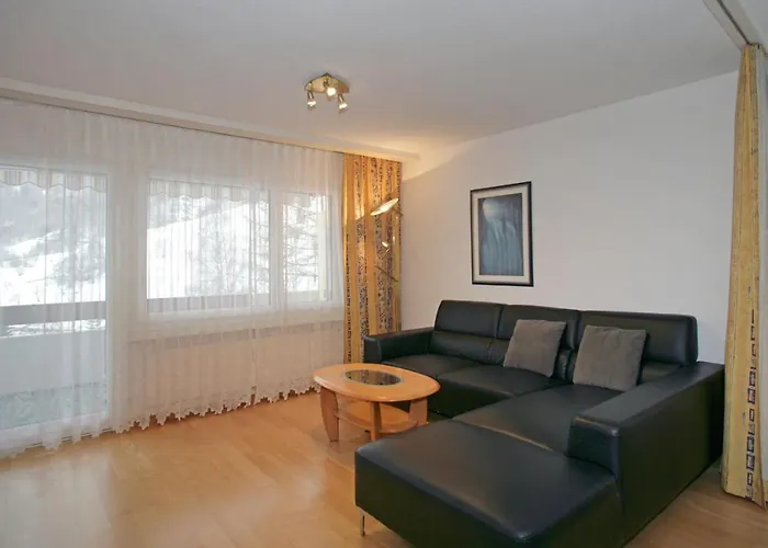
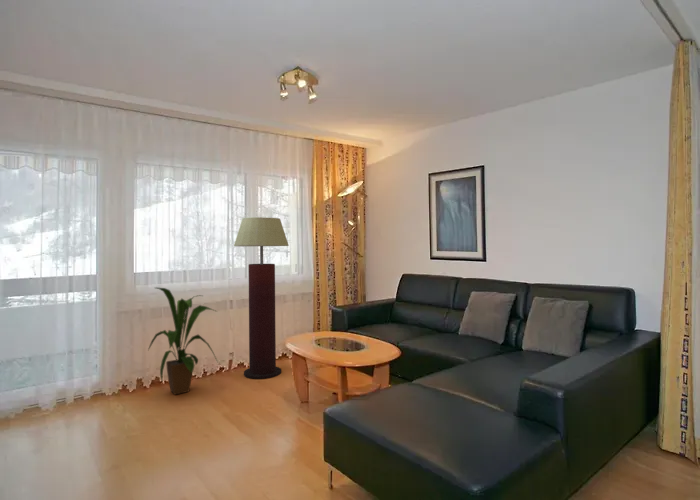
+ floor lamp [233,216,290,380]
+ house plant [147,286,219,396]
